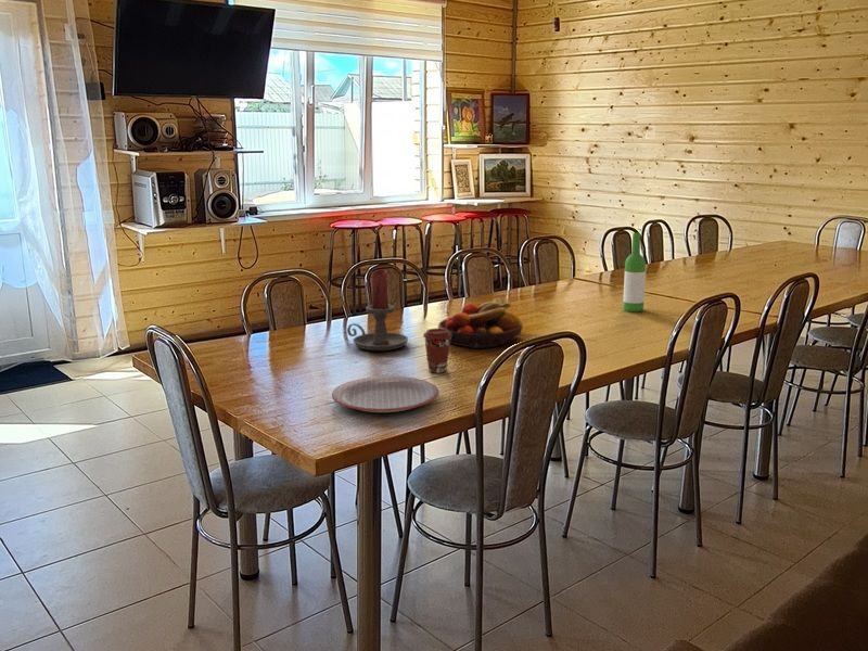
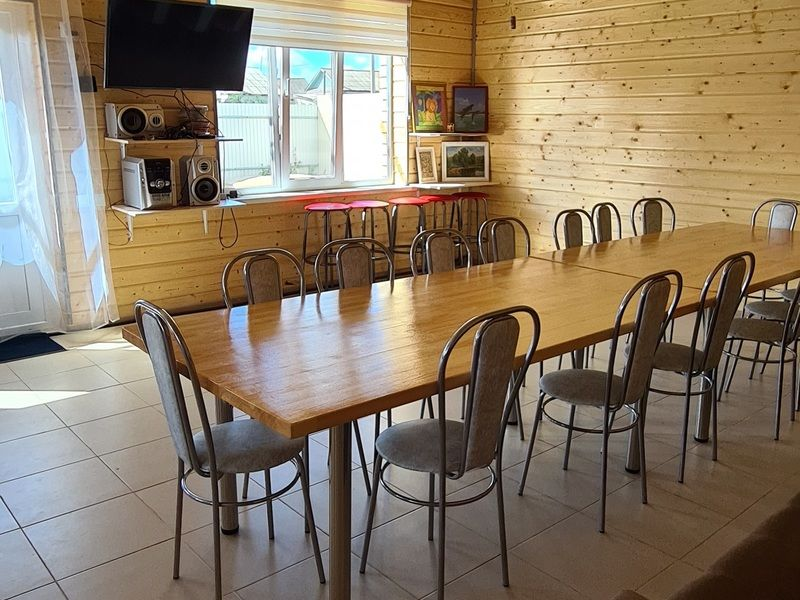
- candle holder [346,268,409,352]
- wine bottle [622,232,647,312]
- plate [331,375,439,413]
- fruit bowl [437,296,524,349]
- coffee cup [422,328,451,374]
